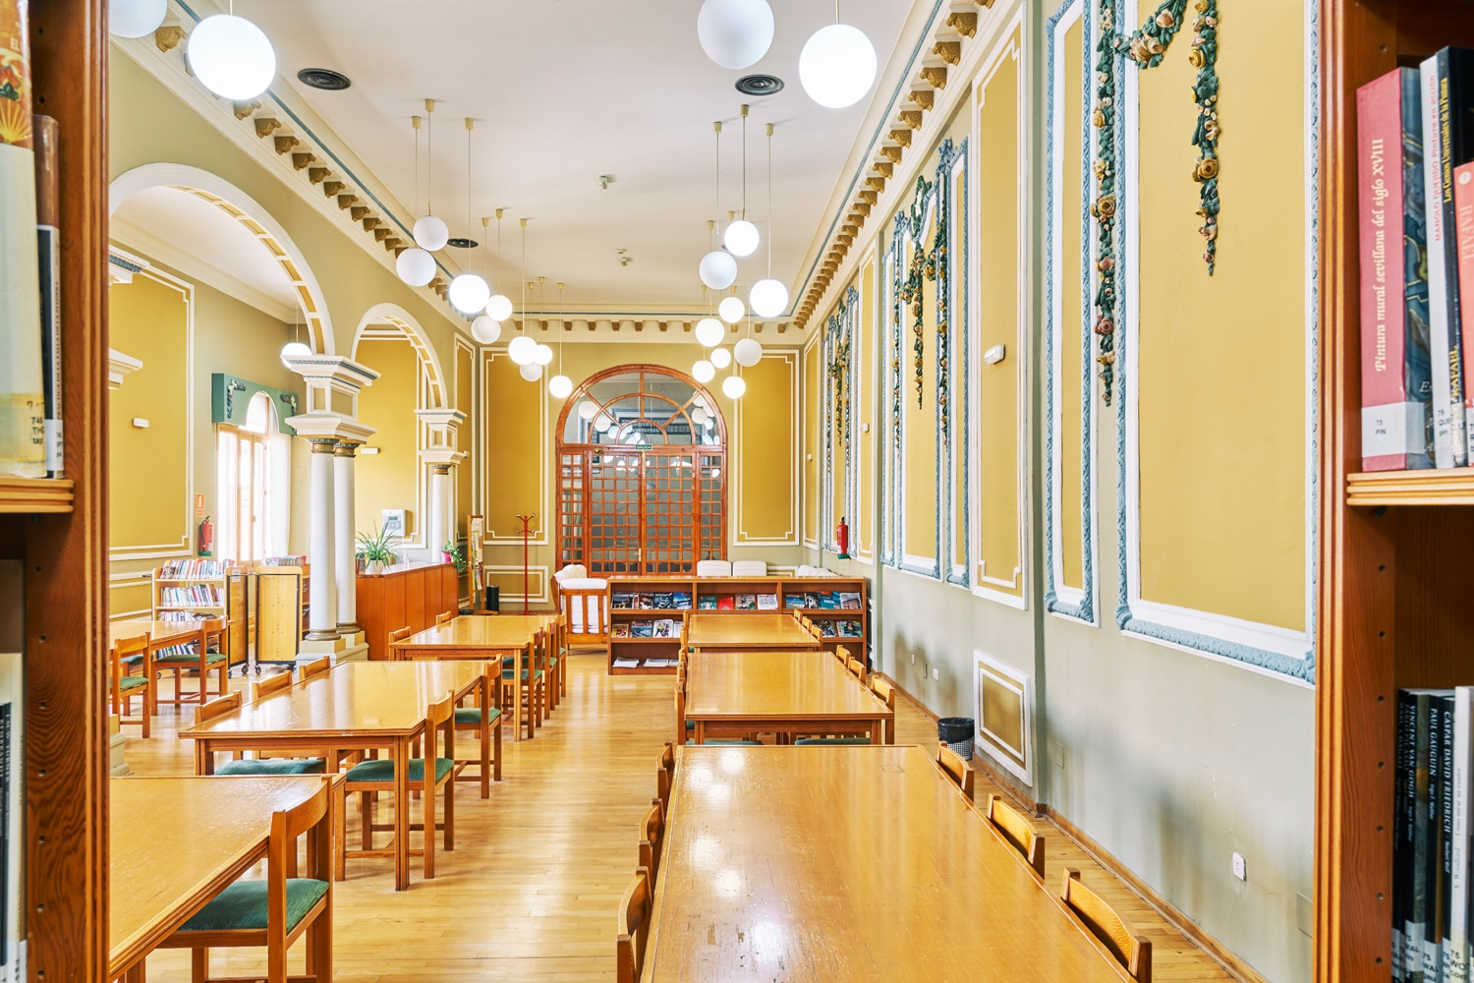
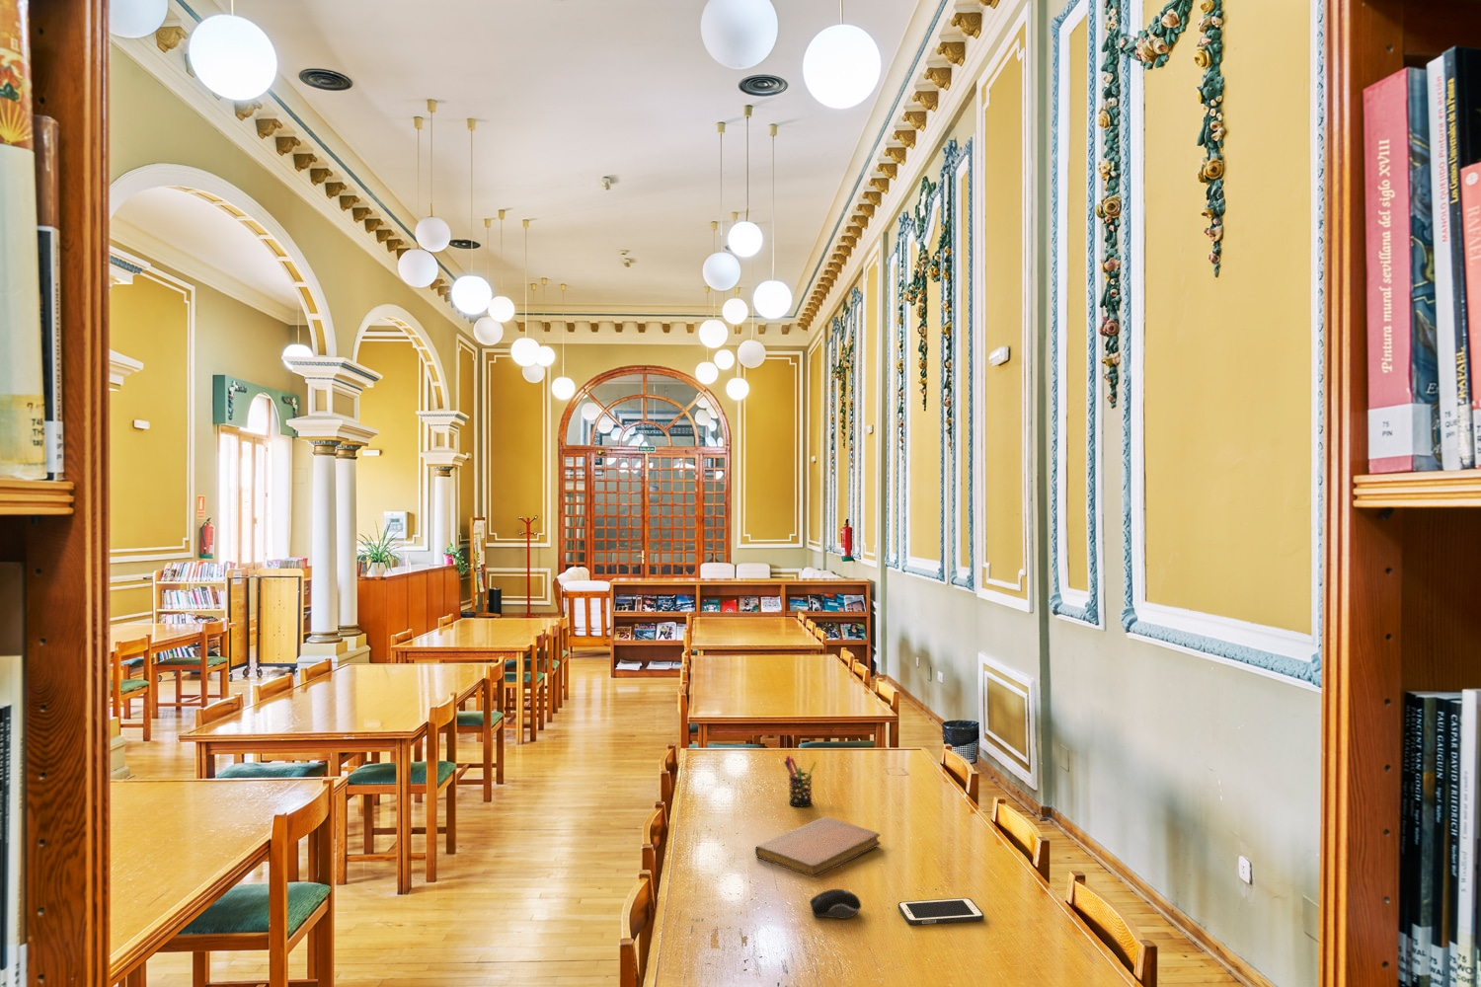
+ cell phone [897,897,985,925]
+ pen holder [783,755,818,807]
+ computer mouse [809,888,862,920]
+ notebook [755,815,882,878]
